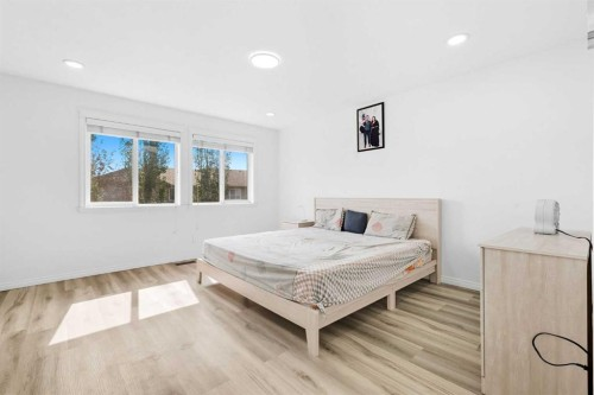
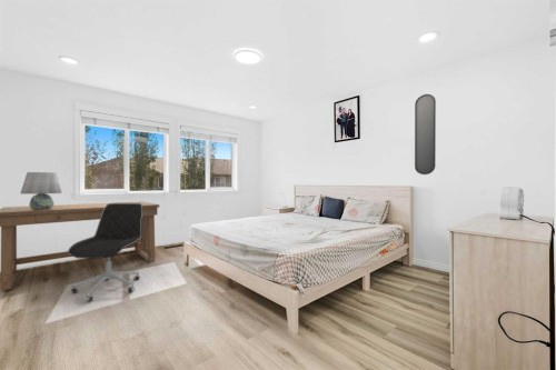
+ office chair [67,202,142,302]
+ desk [0,201,160,292]
+ home mirror [414,93,437,176]
+ table lamp [20,171,63,210]
